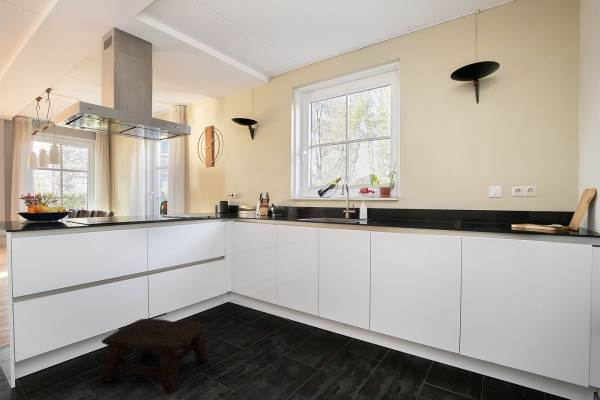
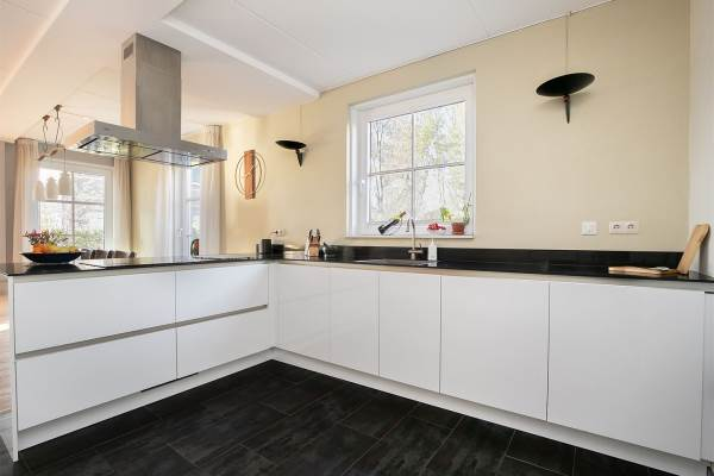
- stool [100,318,210,395]
